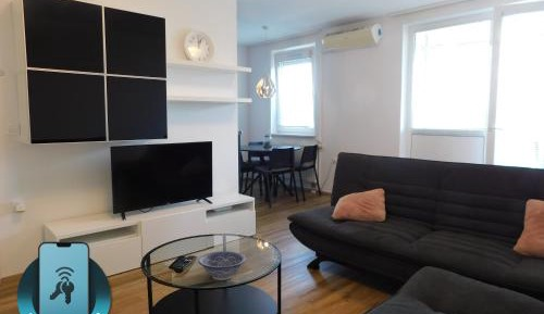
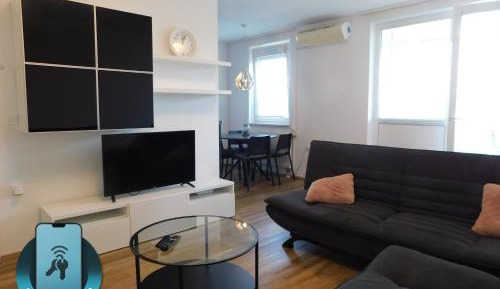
- decorative bowl [197,250,247,281]
